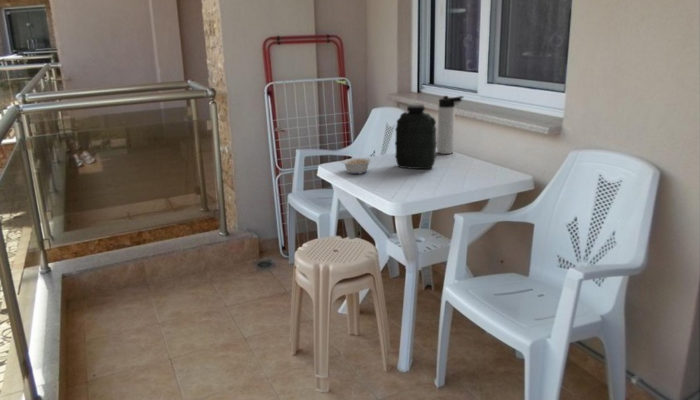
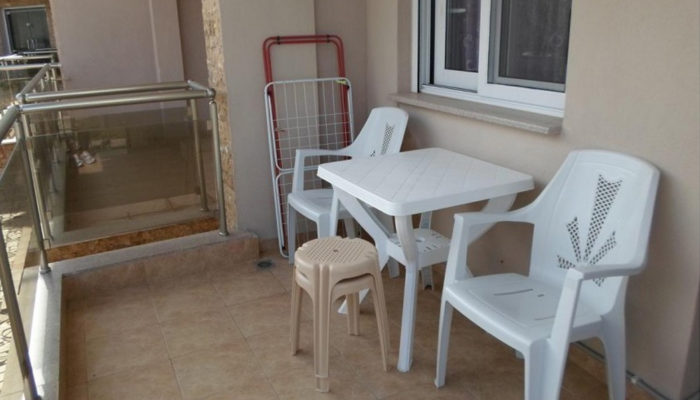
- thermos bottle [436,95,464,155]
- legume [337,157,372,175]
- water jug [394,103,437,170]
